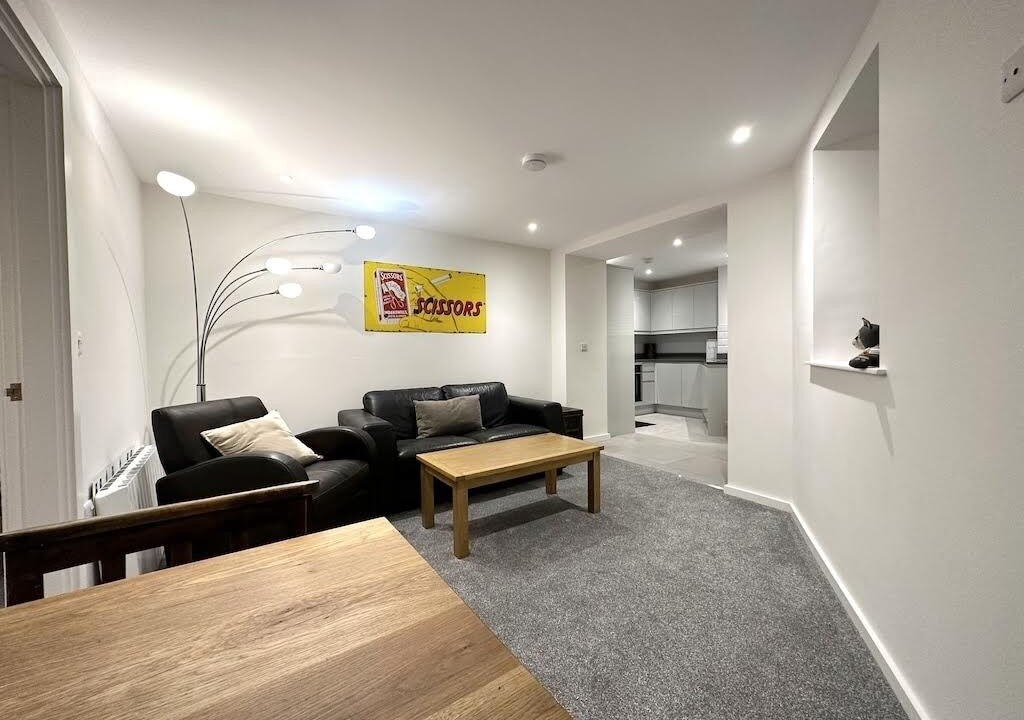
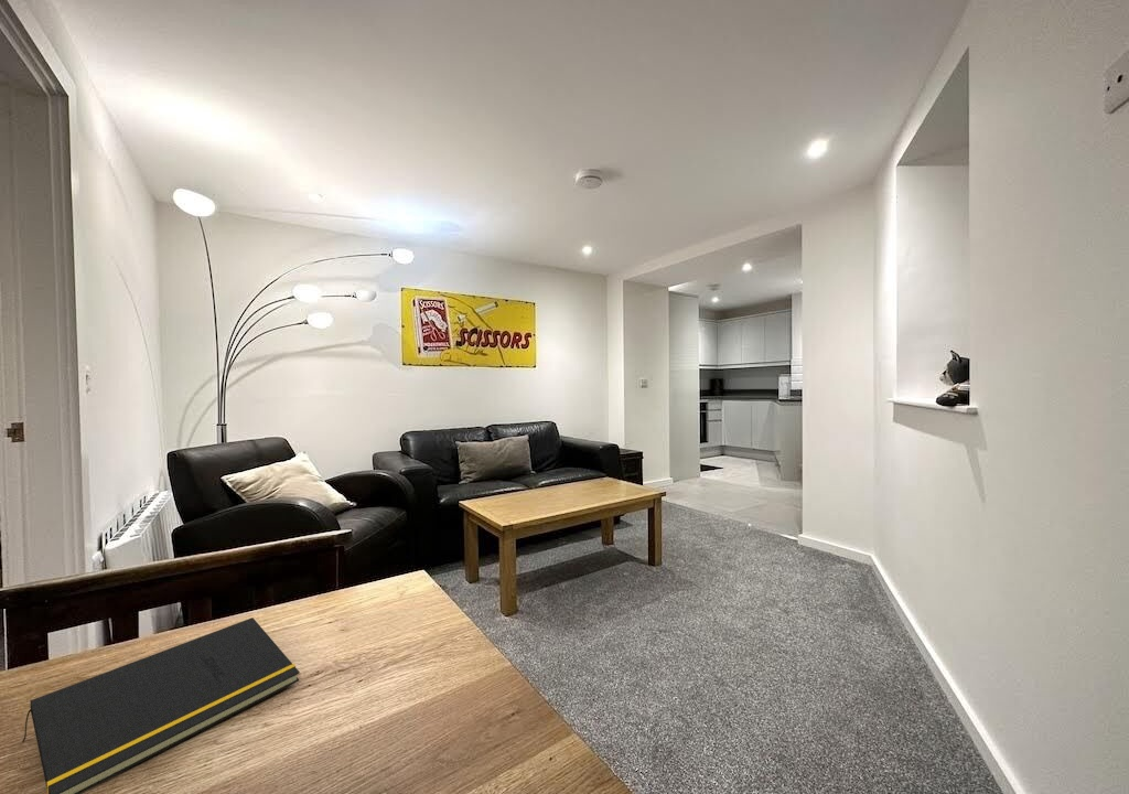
+ notepad [21,616,301,794]
